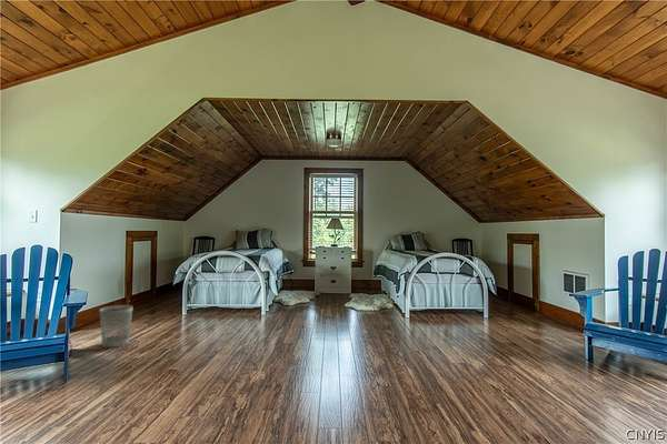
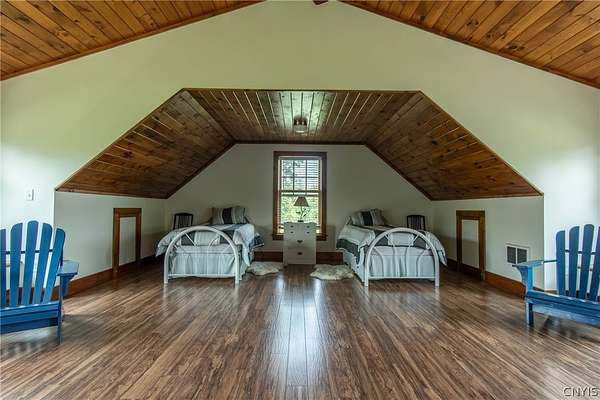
- wastebasket [99,304,135,349]
